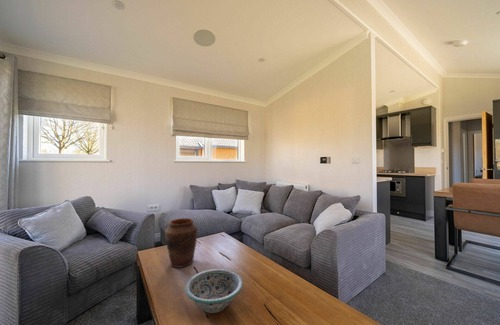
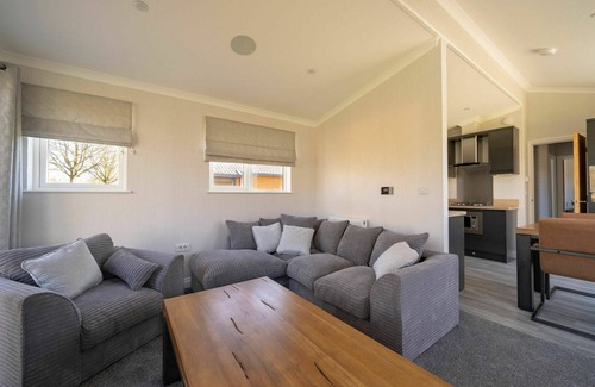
- vase [164,217,198,269]
- decorative bowl [184,268,244,314]
